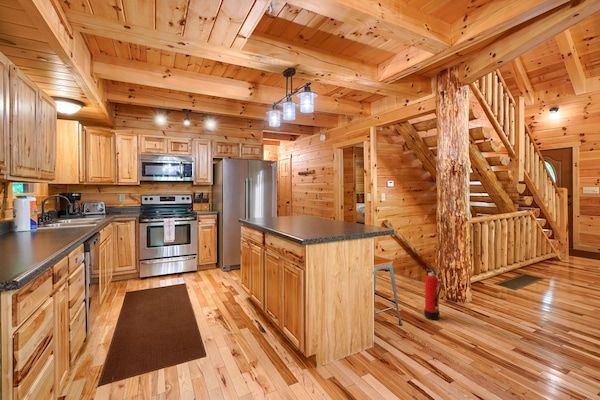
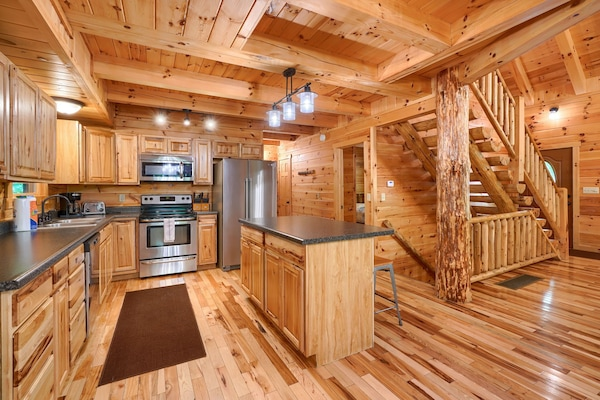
- fire extinguisher [423,263,443,321]
